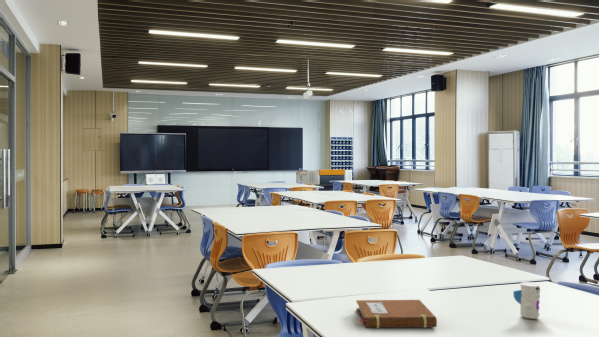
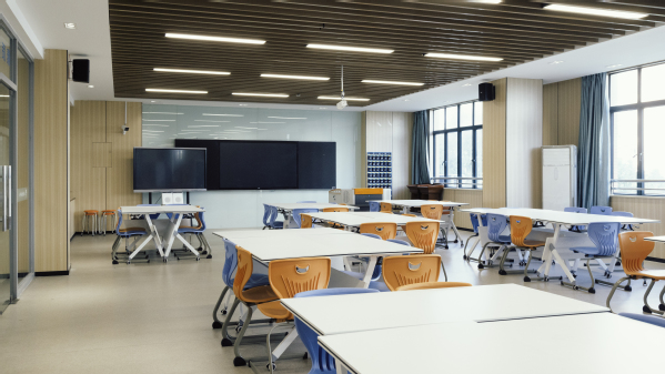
- toy [512,281,541,320]
- notebook [355,299,438,329]
